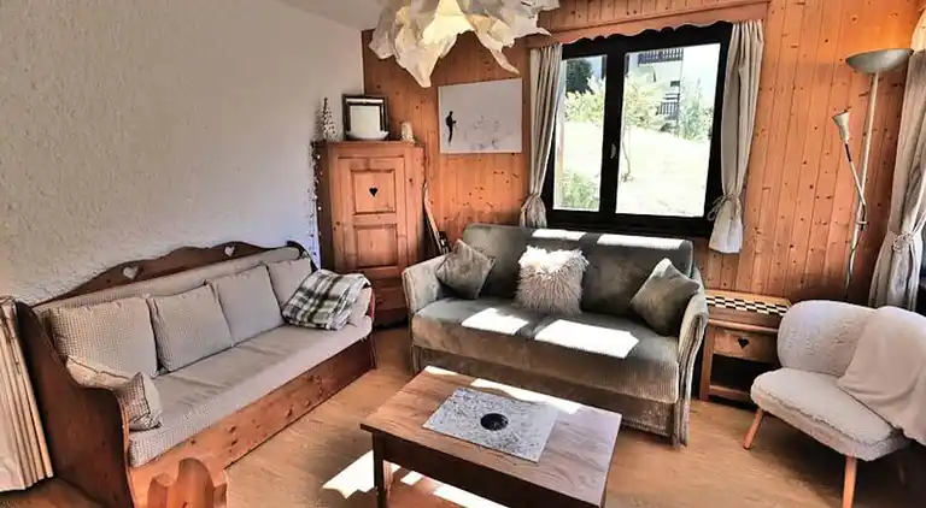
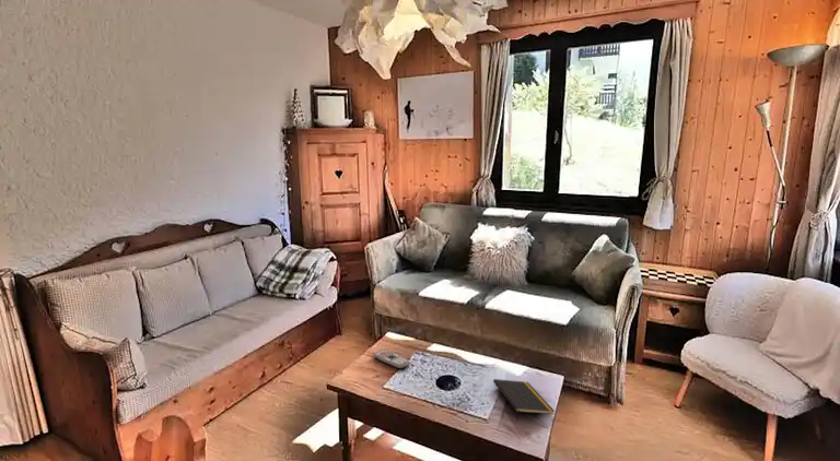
+ notepad [492,378,556,422]
+ remote control [373,348,410,369]
